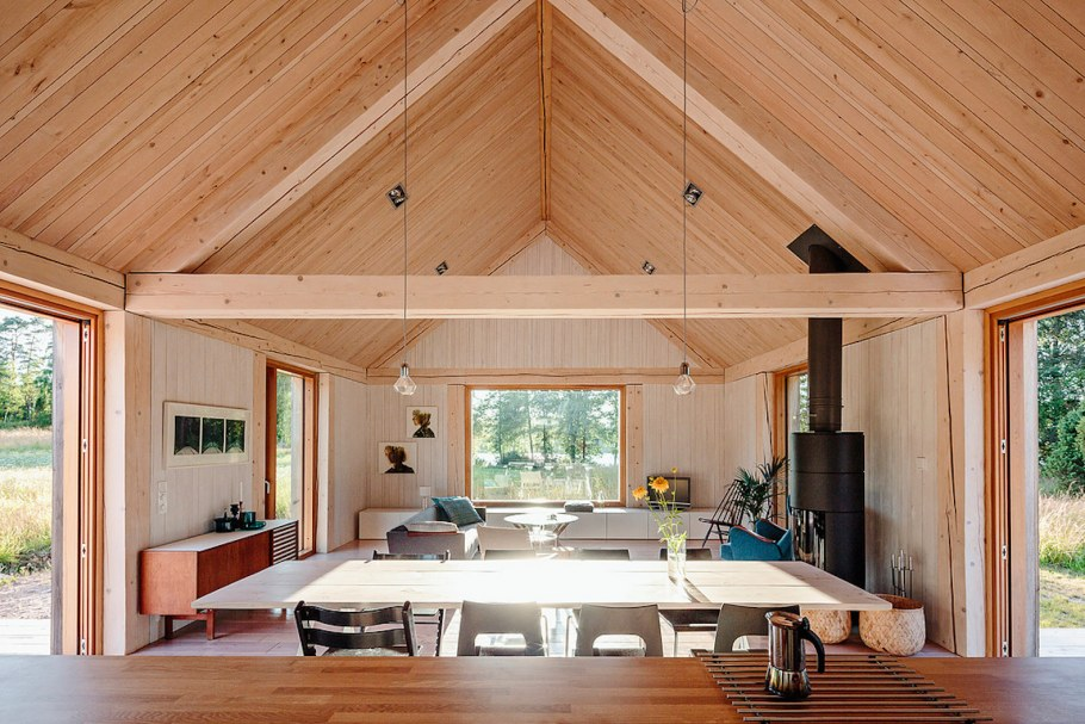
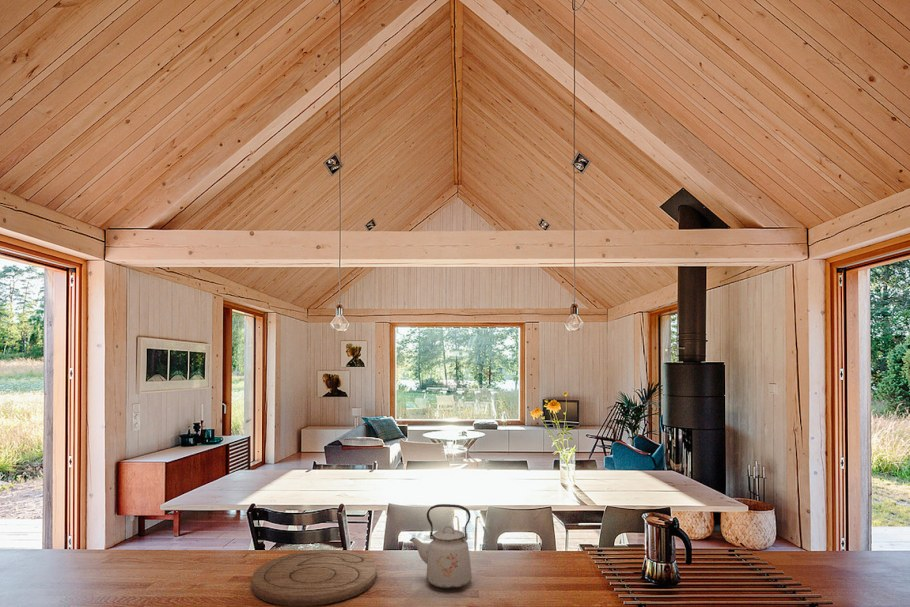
+ kettle [409,503,473,590]
+ cutting board [251,549,378,607]
